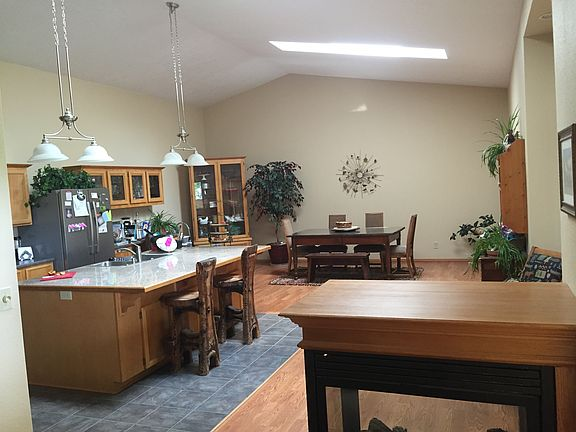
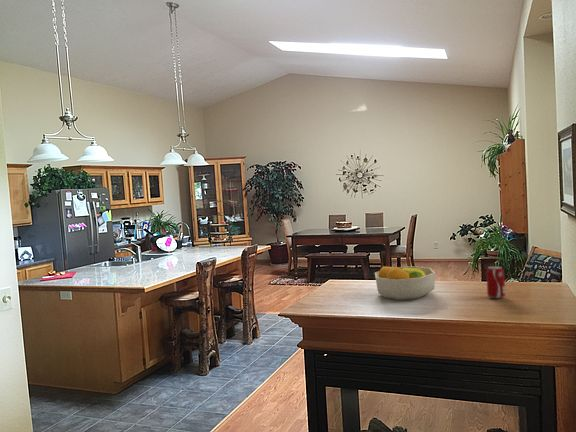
+ beverage can [486,265,506,299]
+ fruit bowl [374,265,436,301]
